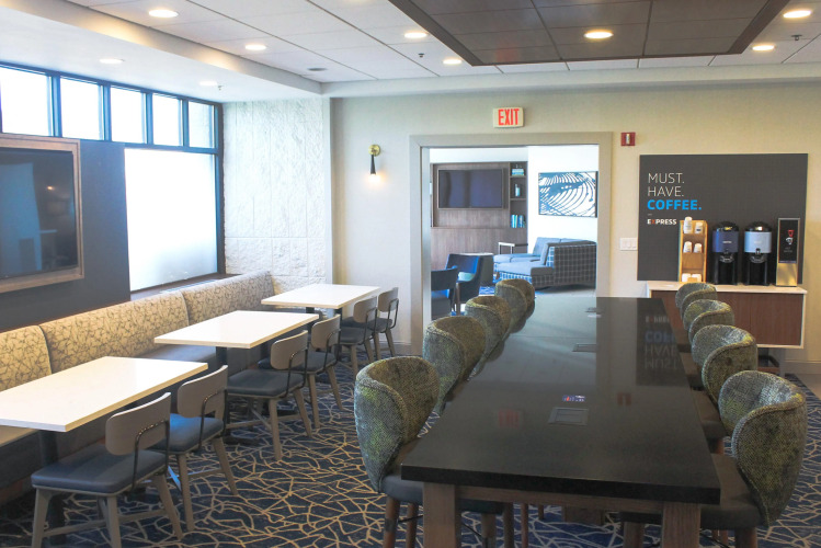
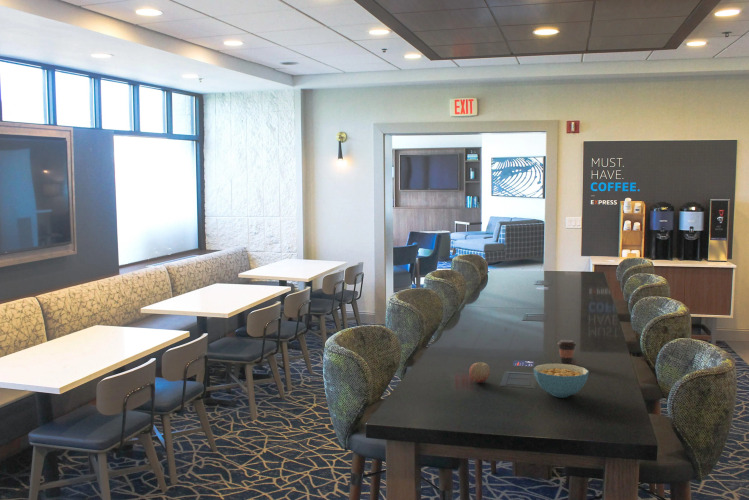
+ fruit [468,361,491,383]
+ coffee cup [557,339,577,365]
+ cereal bowl [532,363,590,398]
